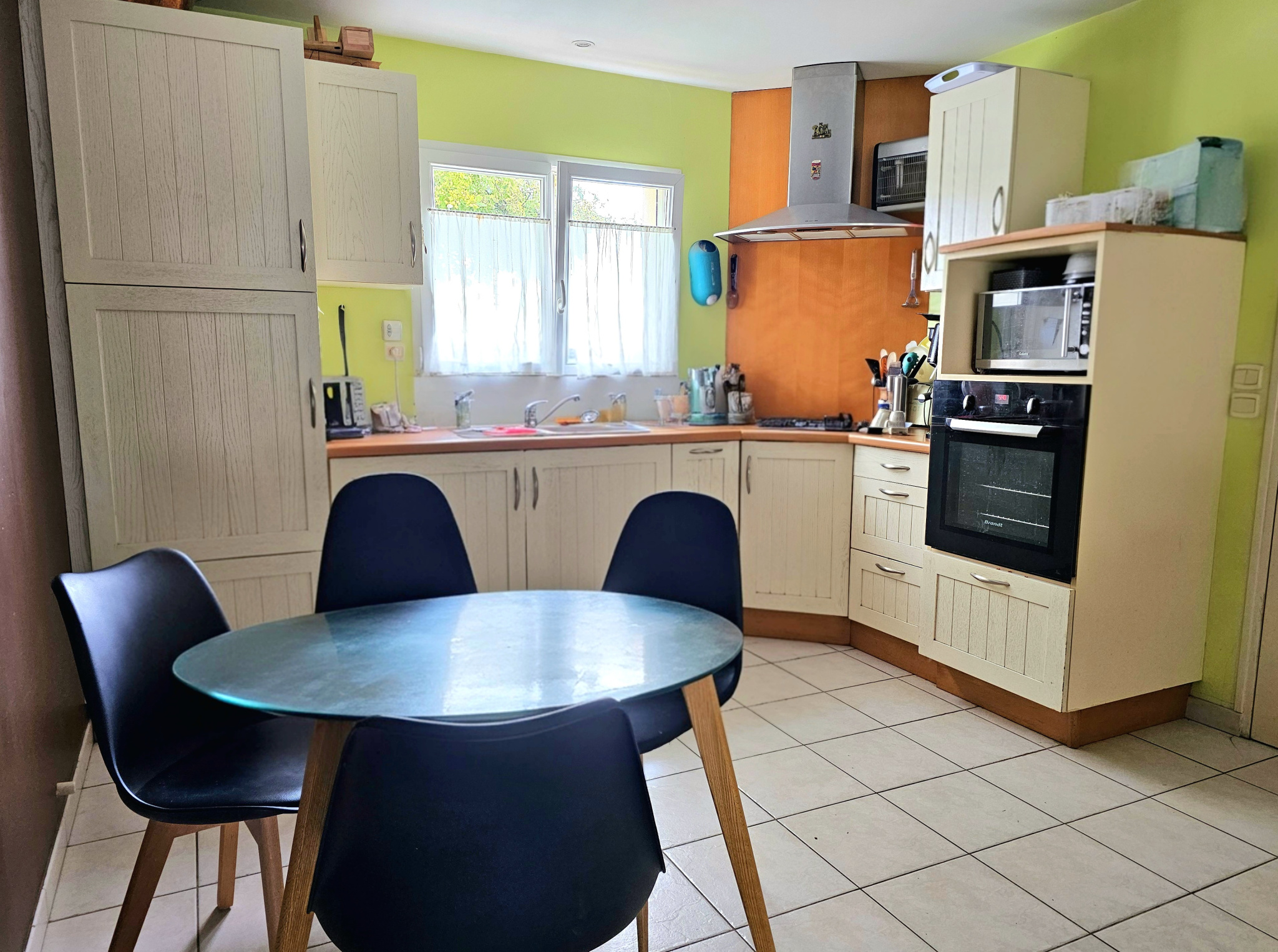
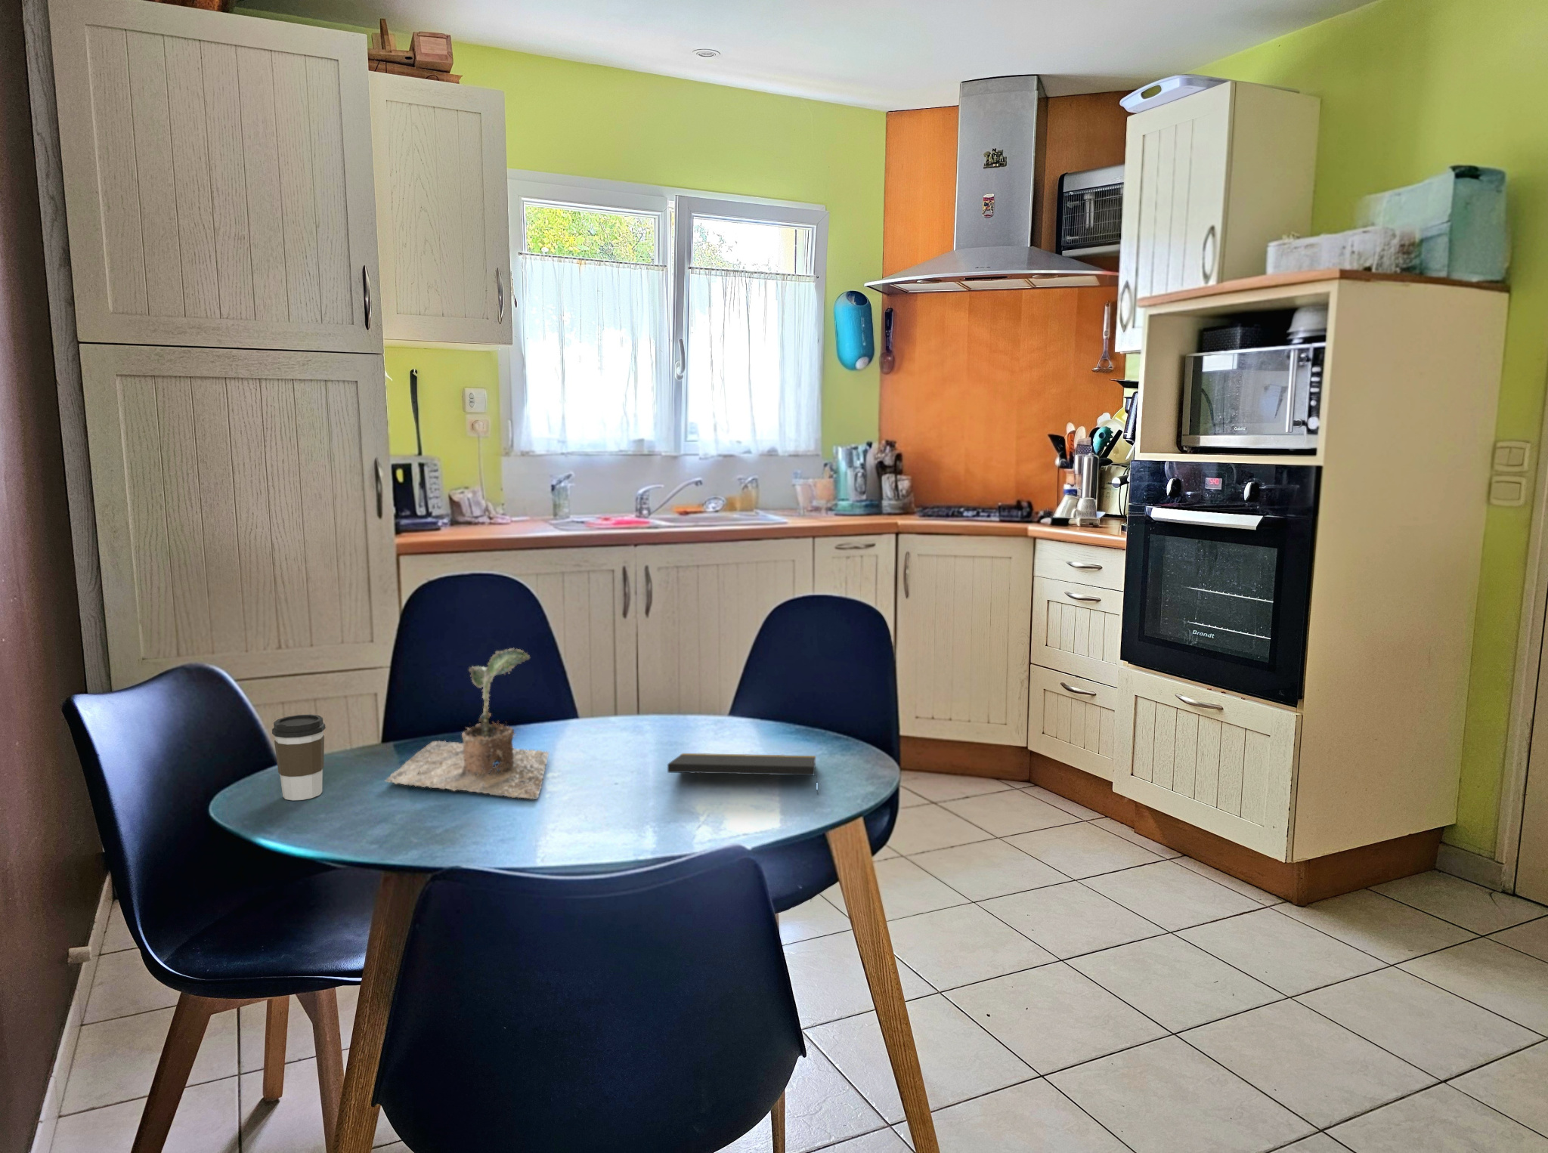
+ notepad [666,752,819,796]
+ coffee cup [271,715,327,801]
+ plant [384,648,551,801]
